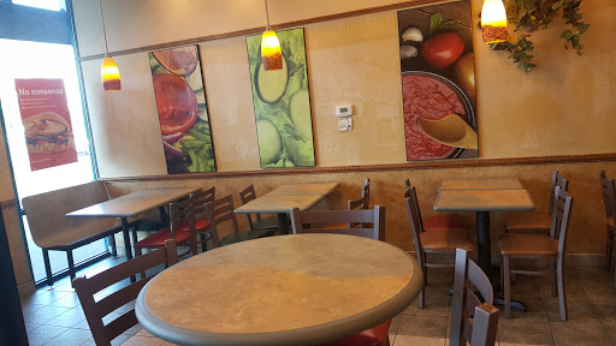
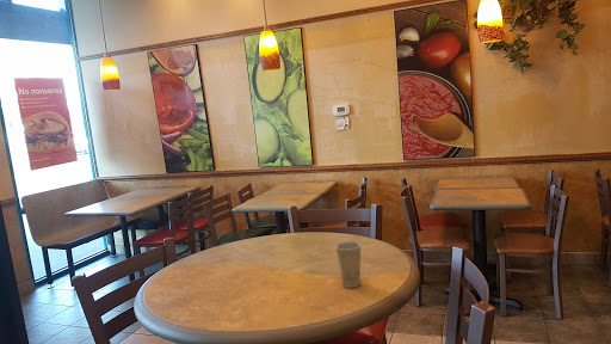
+ paper cup [334,241,362,289]
